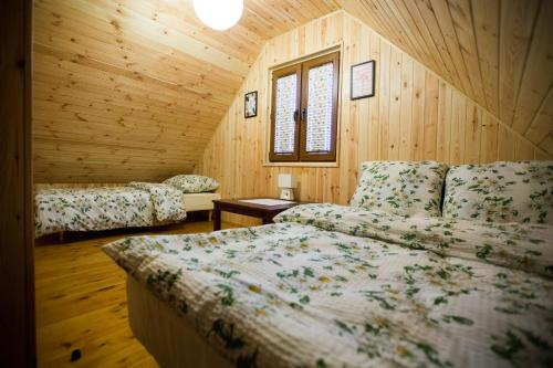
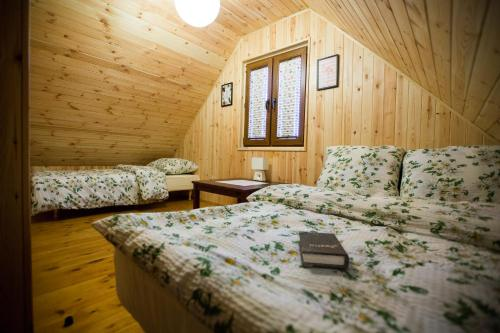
+ hardback book [298,230,350,270]
